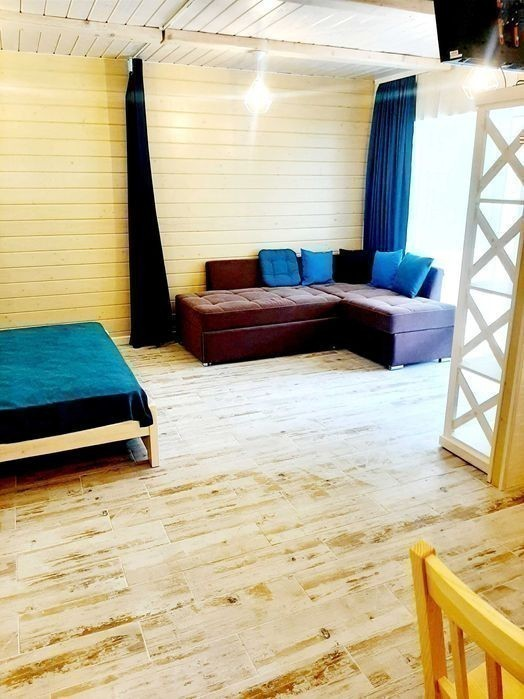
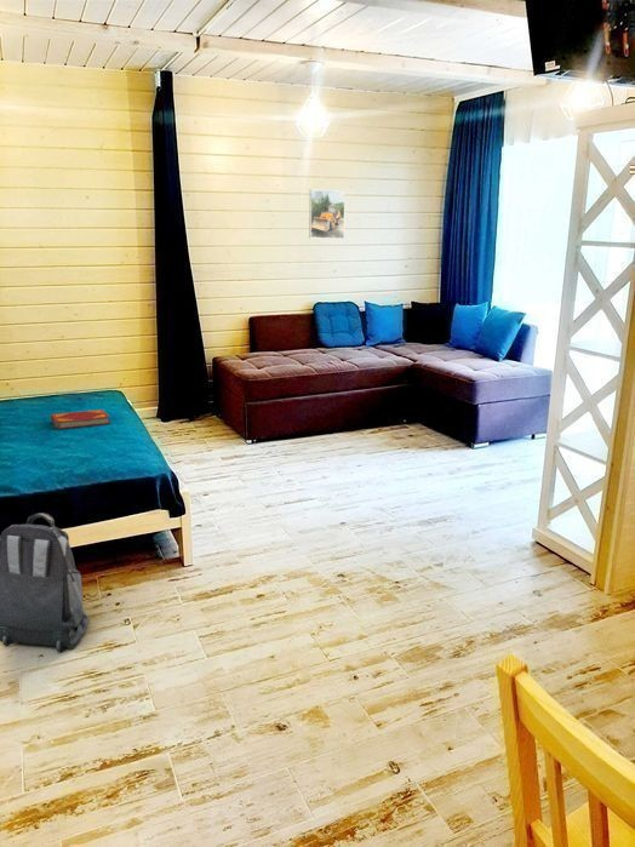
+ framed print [308,188,347,240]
+ hardback book [50,408,111,430]
+ backpack [0,511,91,653]
